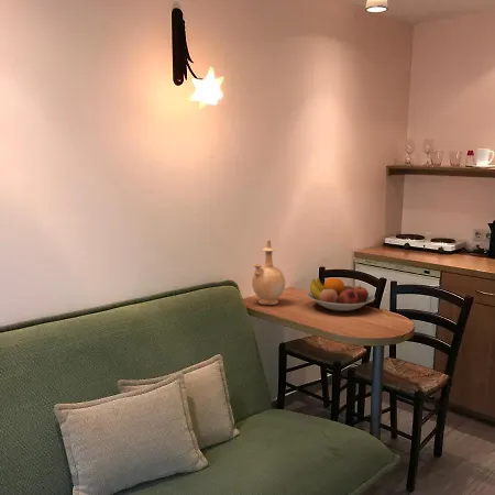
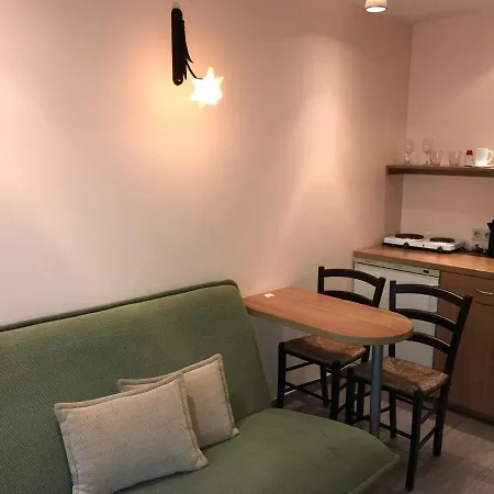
- vase [251,239,286,306]
- fruit bowl [307,277,376,312]
